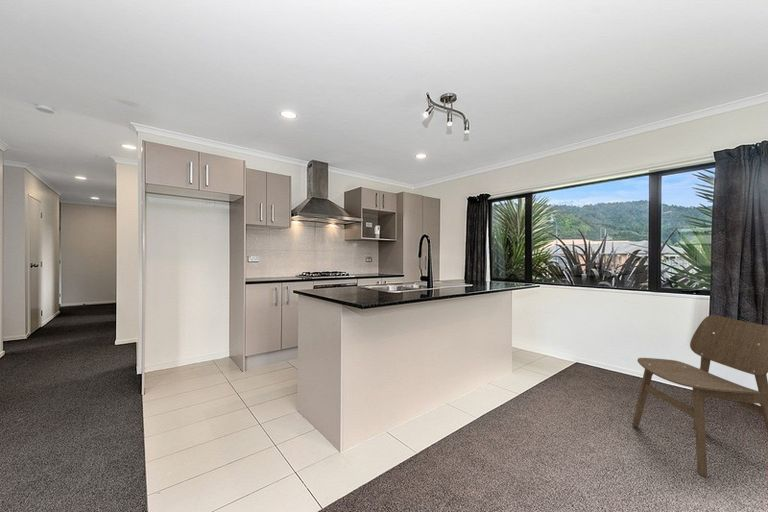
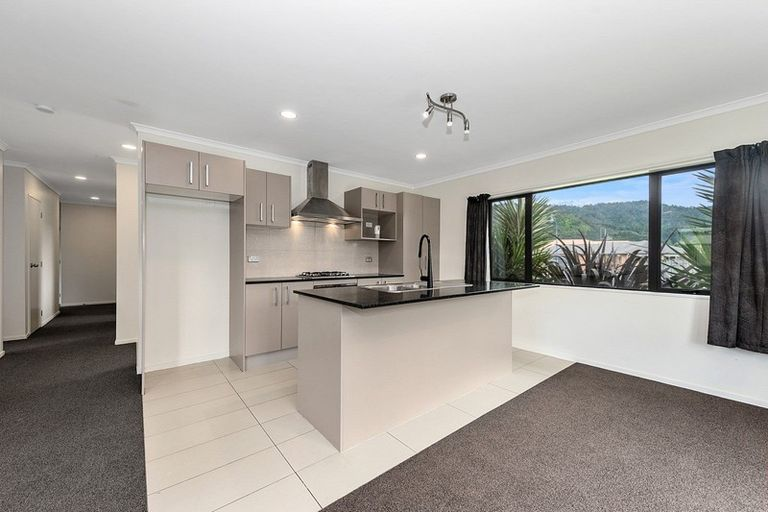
- dining chair [631,314,768,477]
